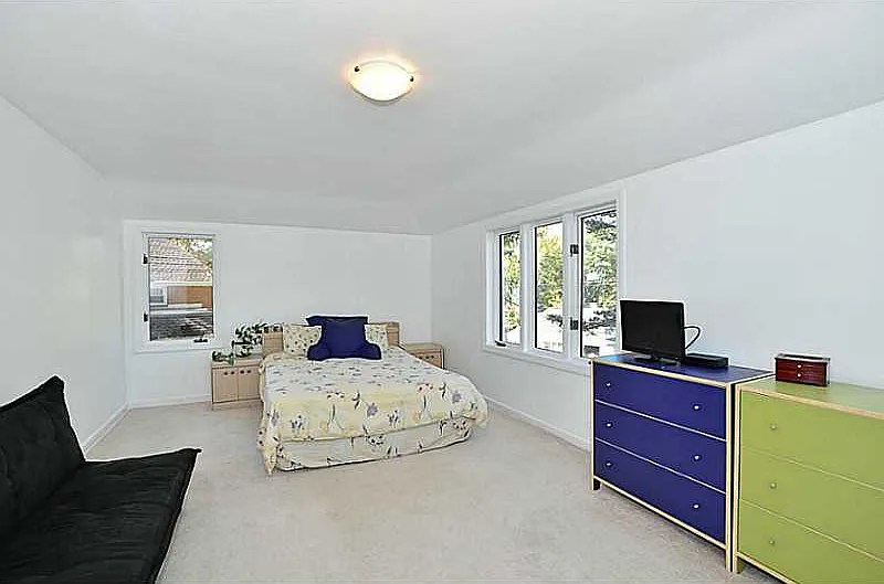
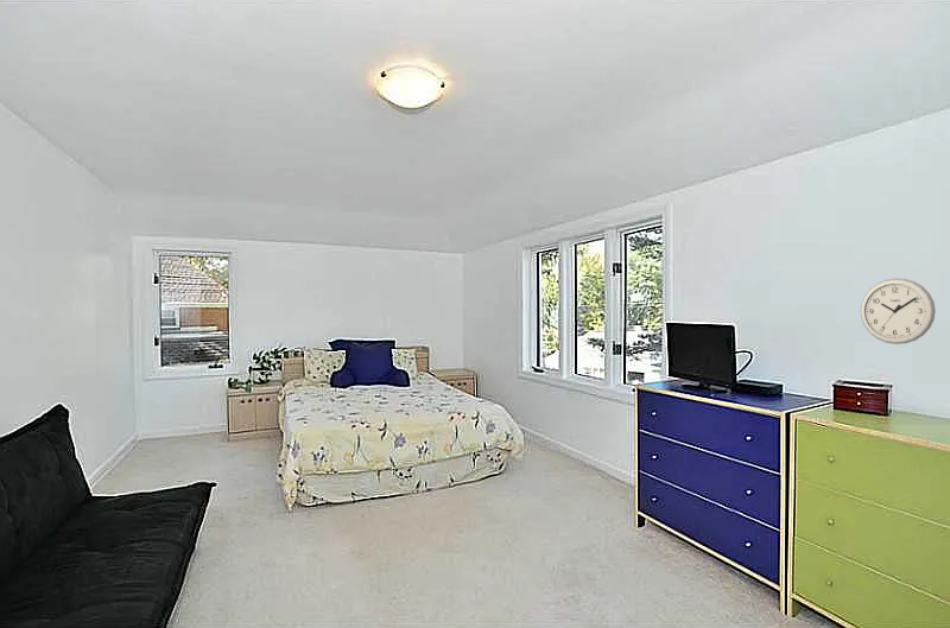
+ wall clock [859,278,937,345]
